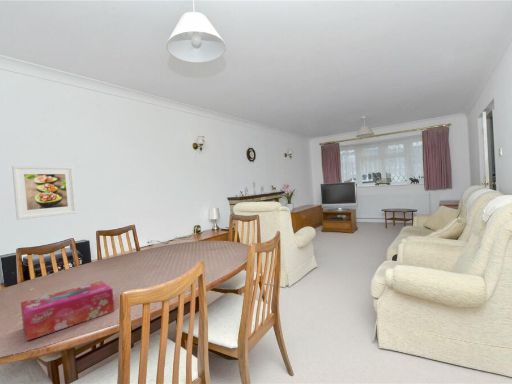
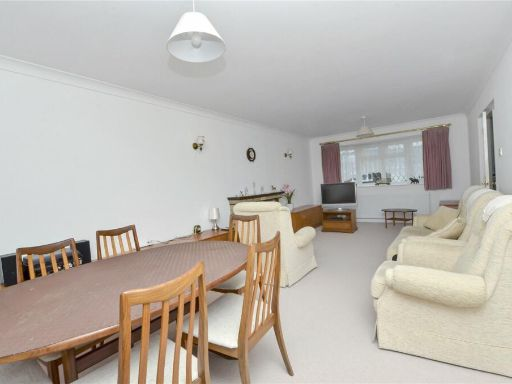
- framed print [11,164,78,221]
- tissue box [20,280,115,342]
